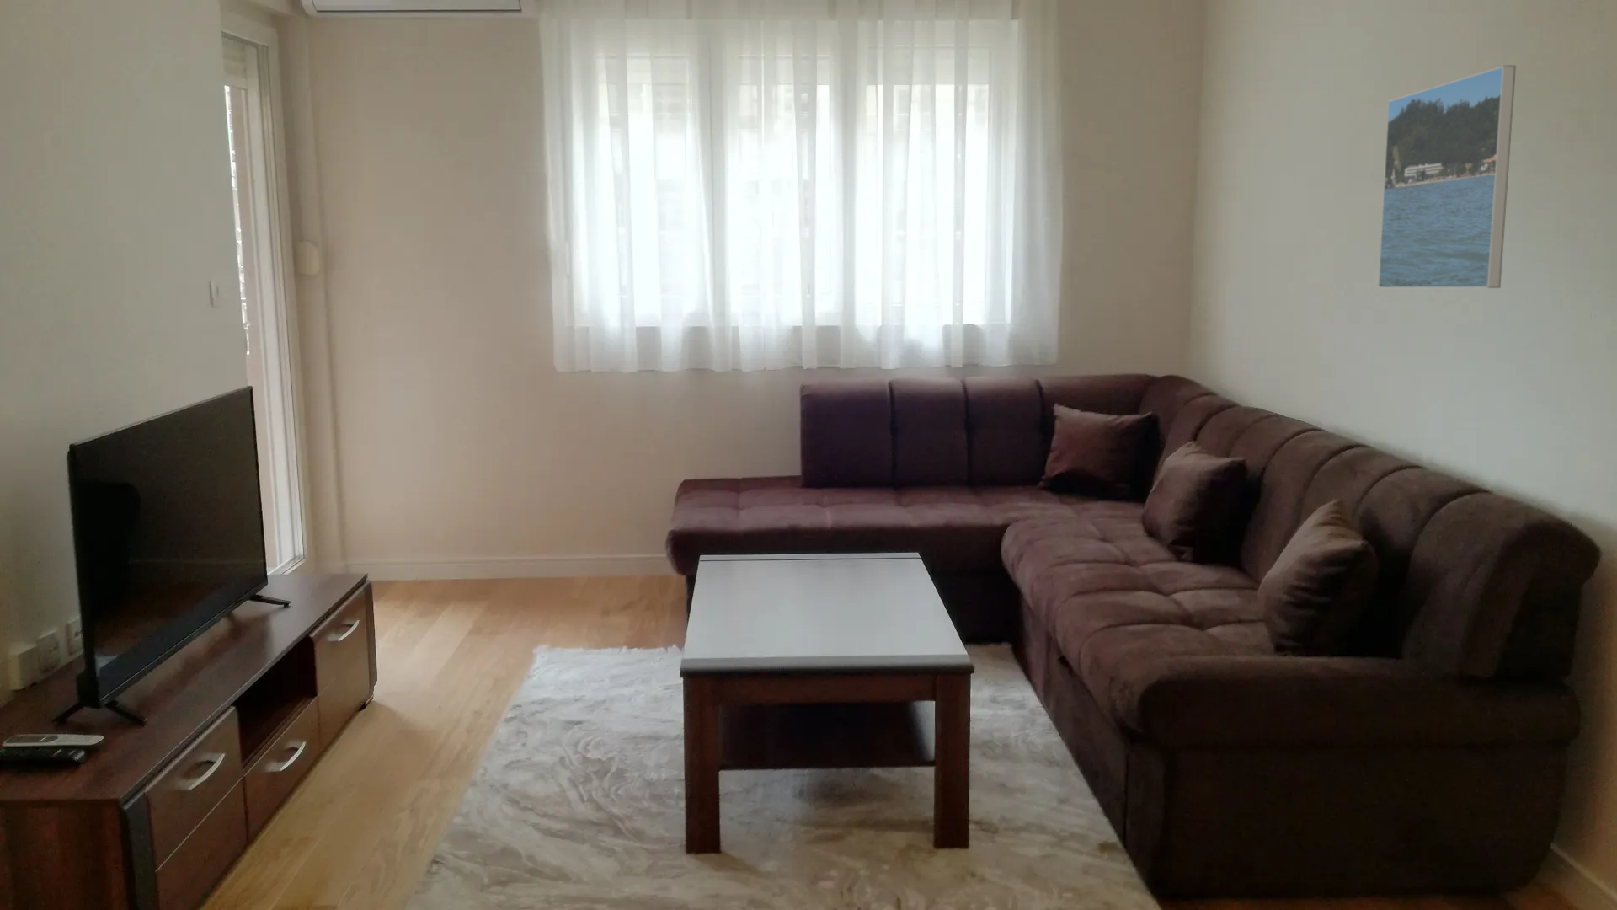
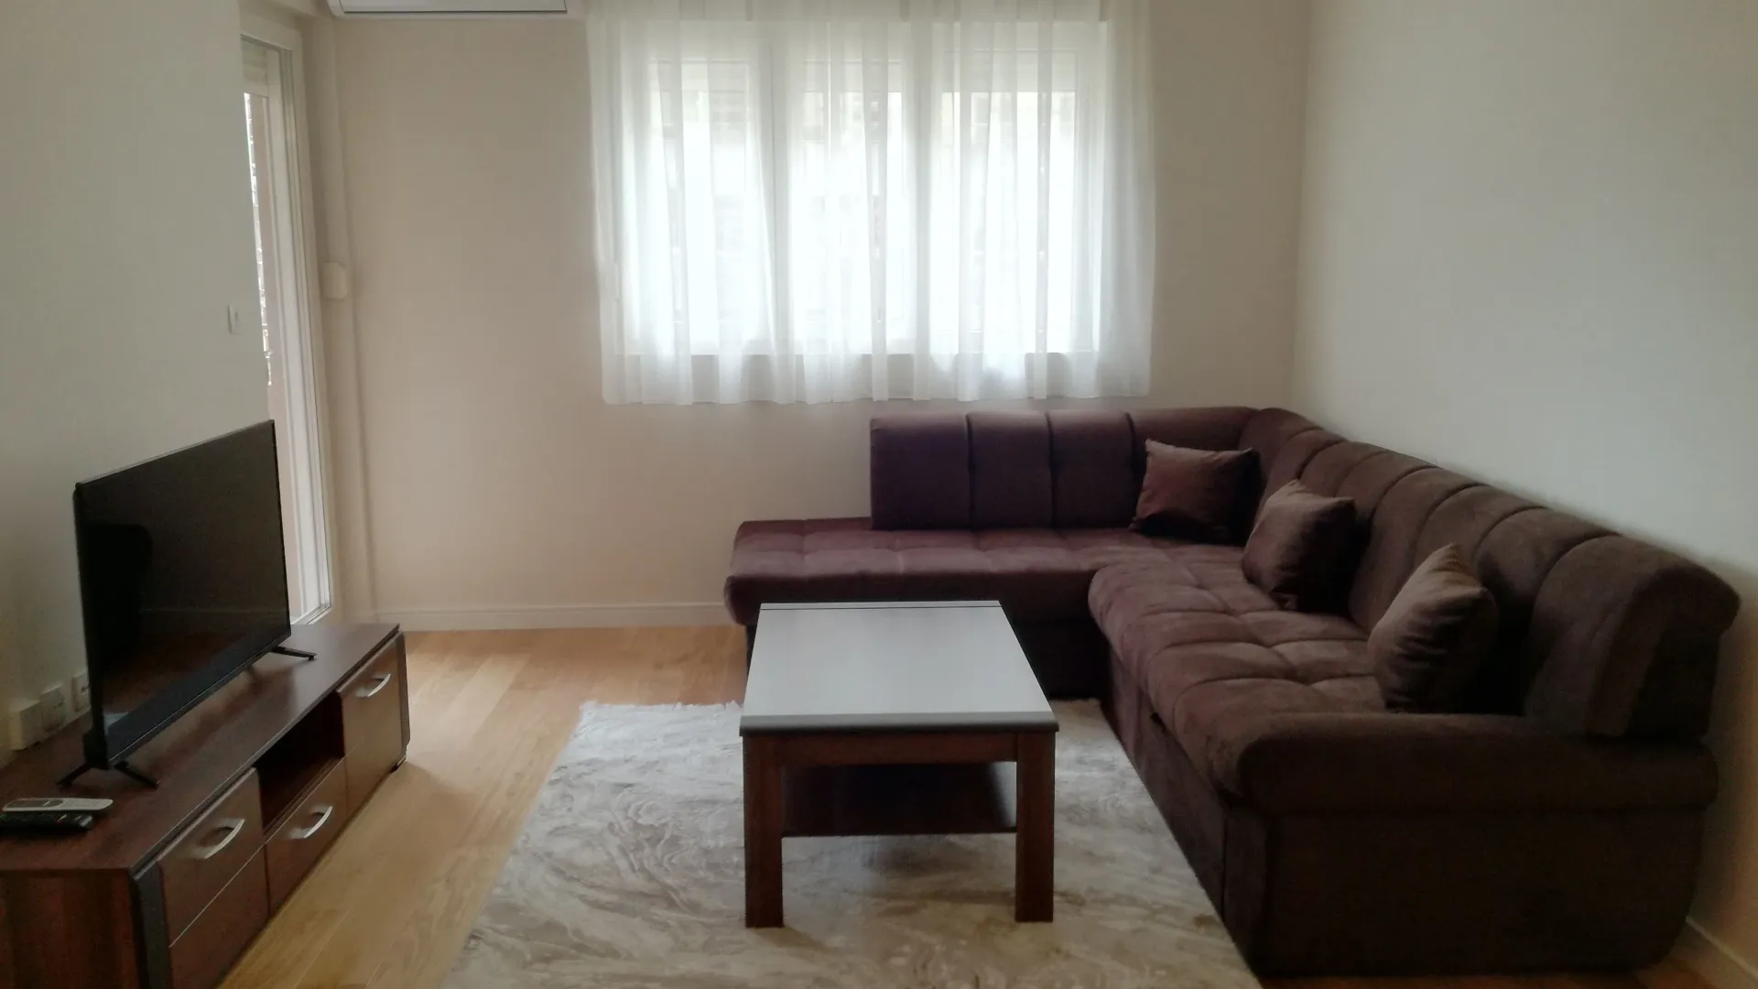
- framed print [1377,64,1517,289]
